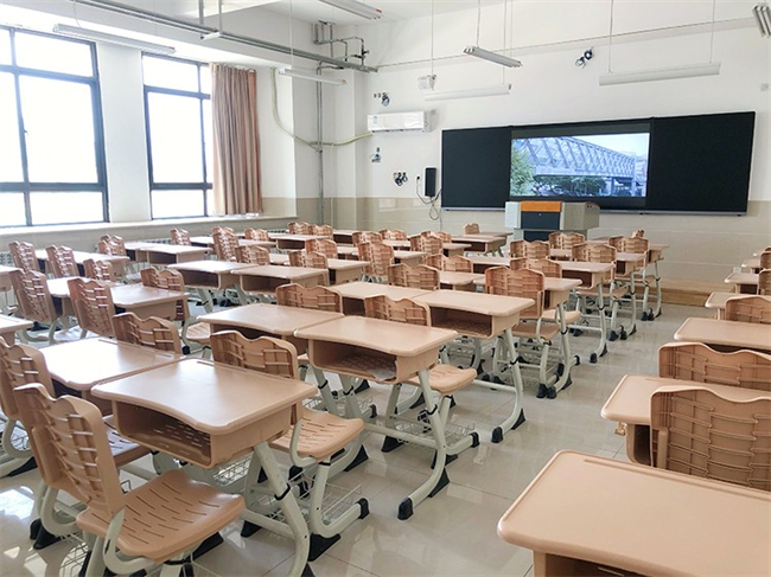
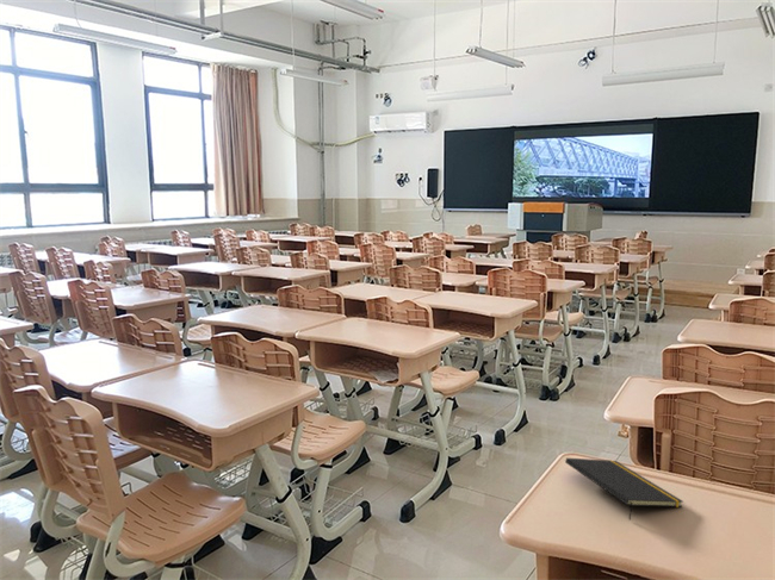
+ notepad [564,457,684,522]
